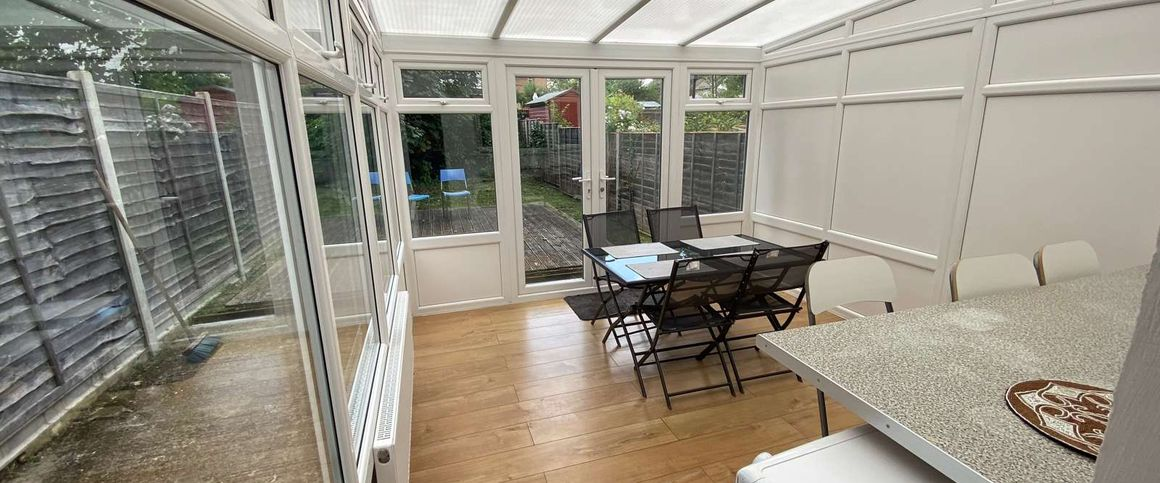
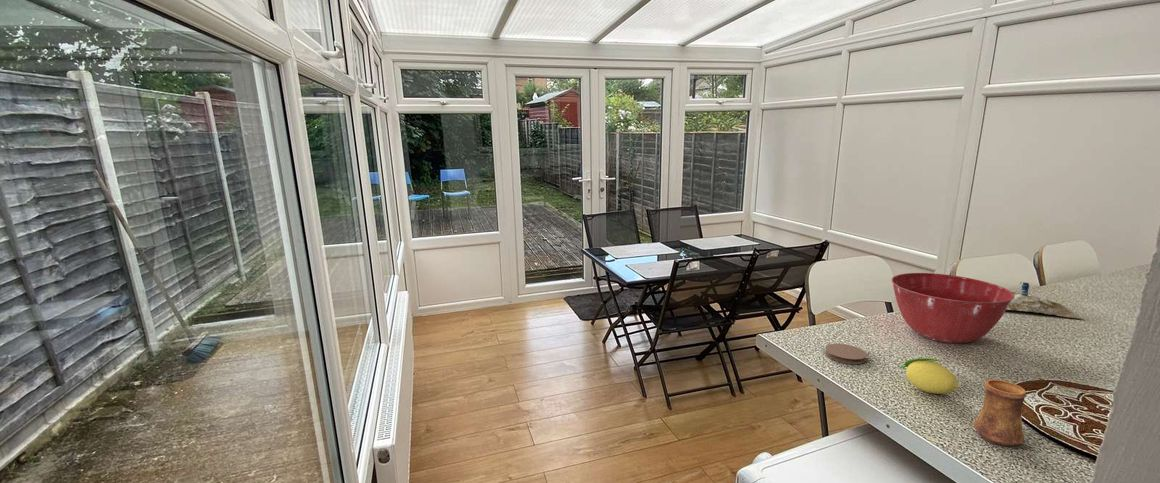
+ coaster [824,343,868,365]
+ cup [973,379,1028,447]
+ bottle [1006,281,1084,320]
+ mixing bowl [890,272,1014,345]
+ fruit [898,357,960,395]
